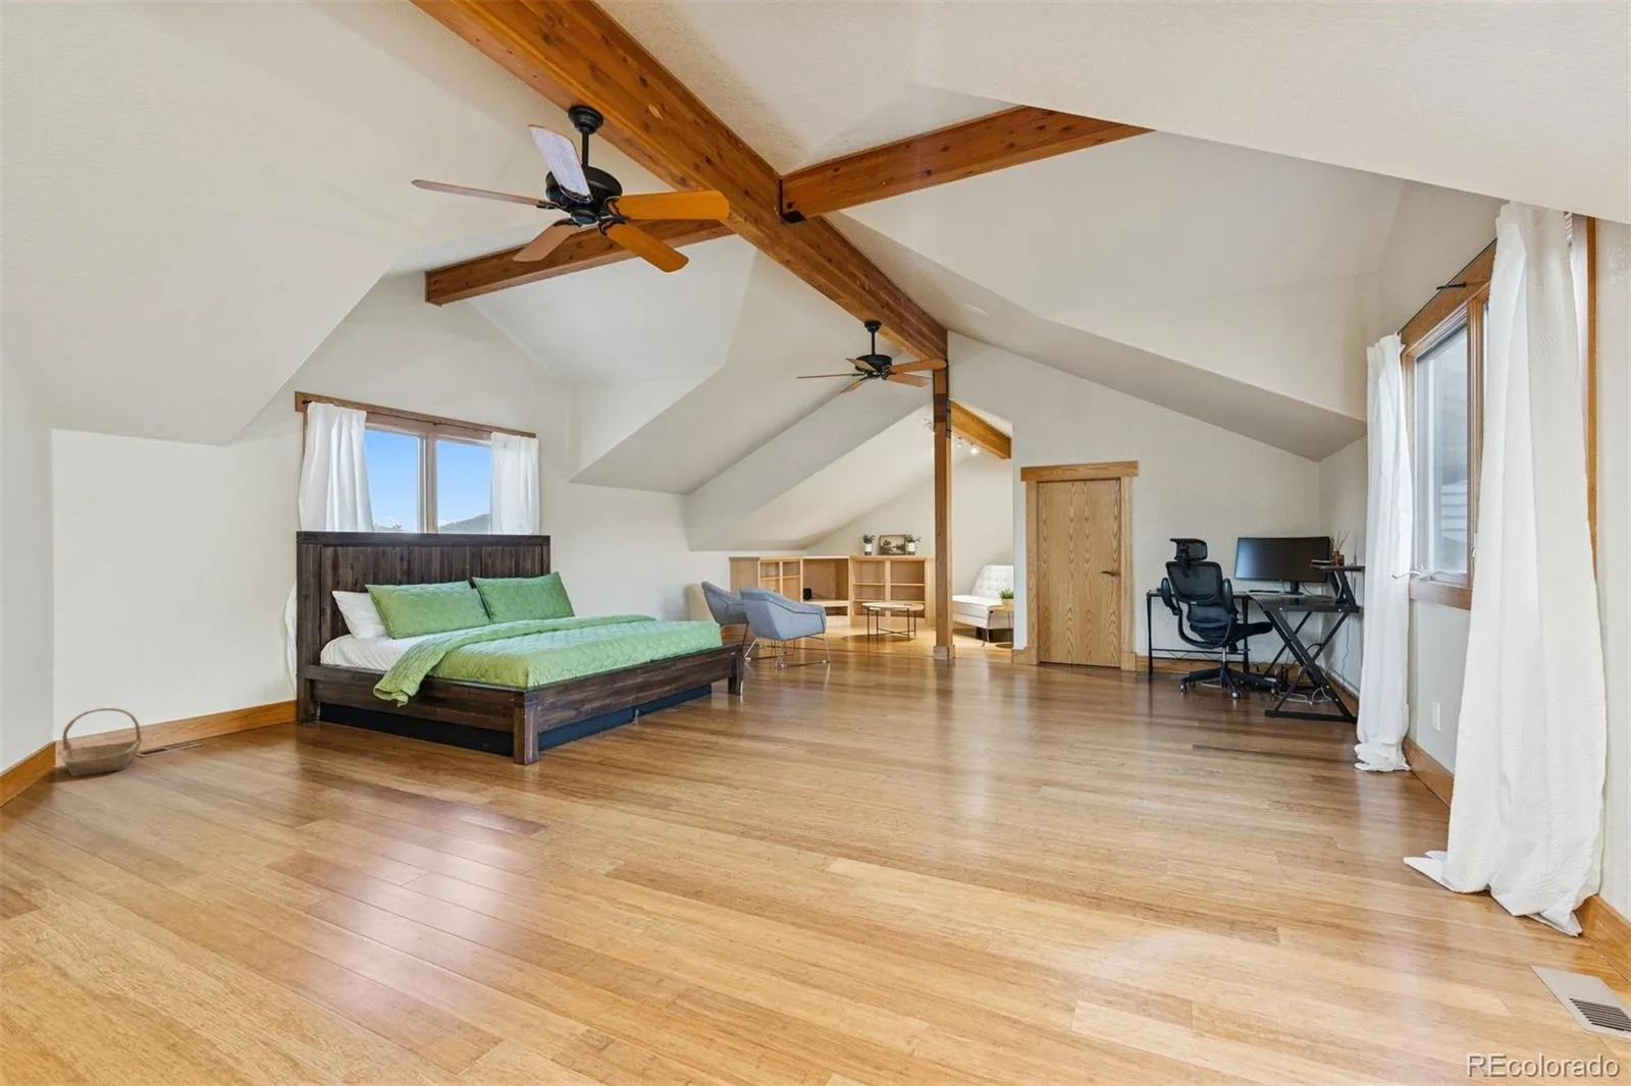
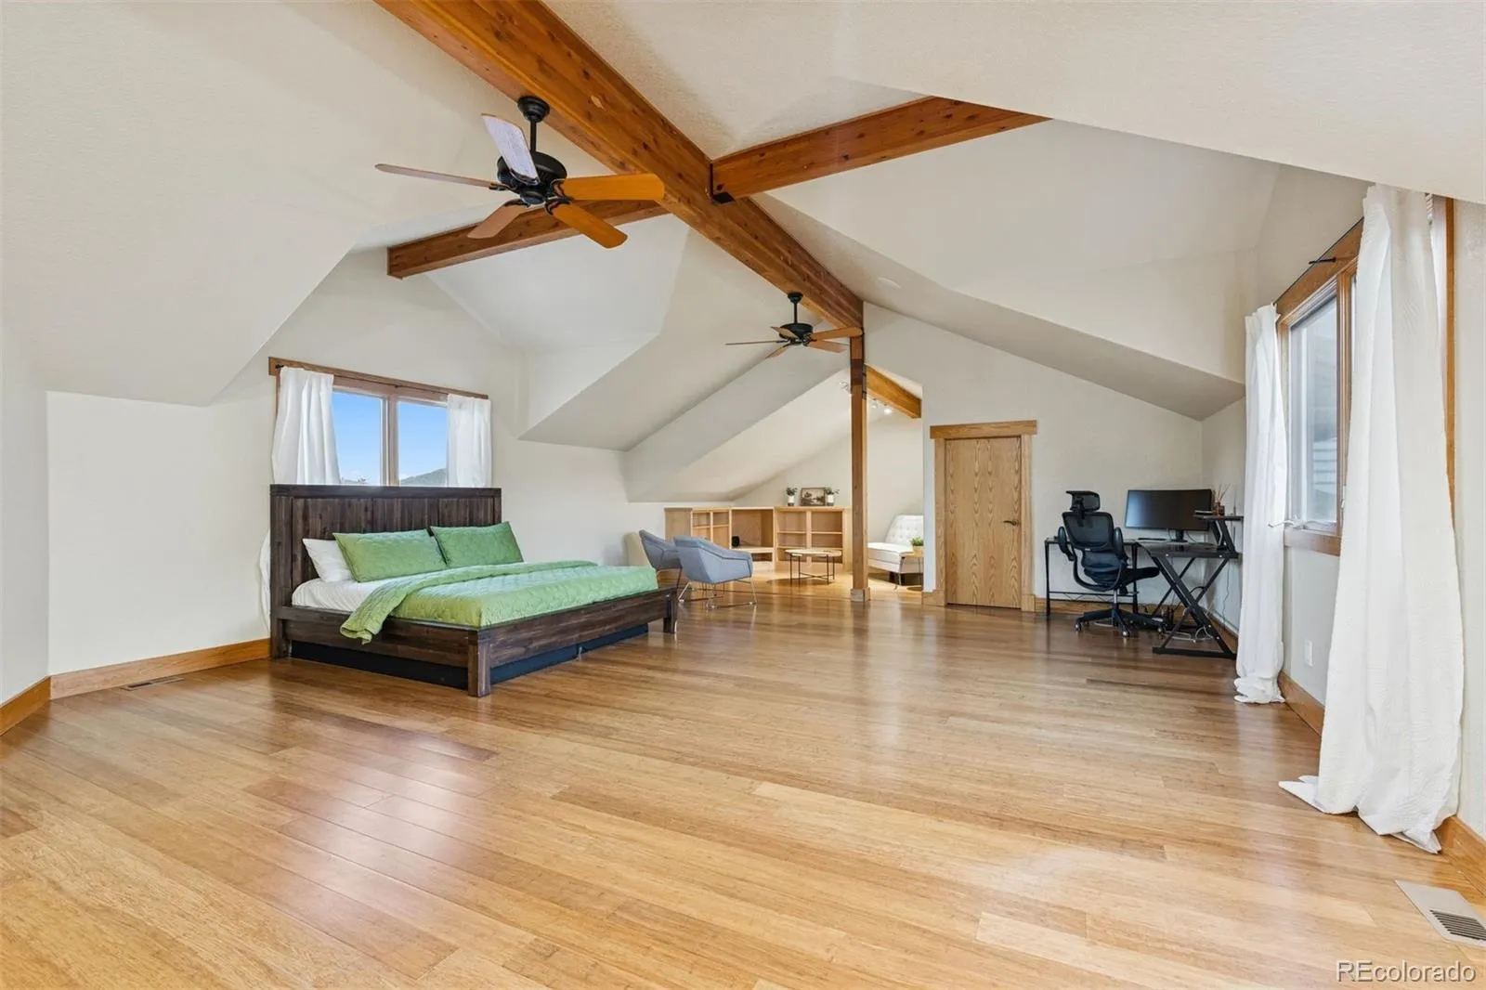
- basket [61,707,144,777]
